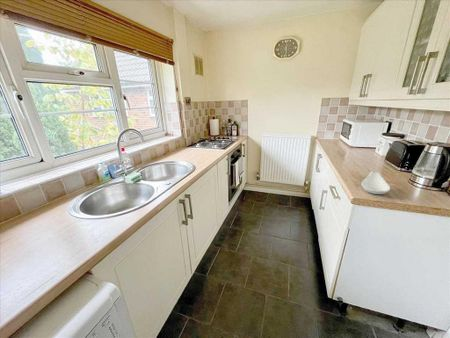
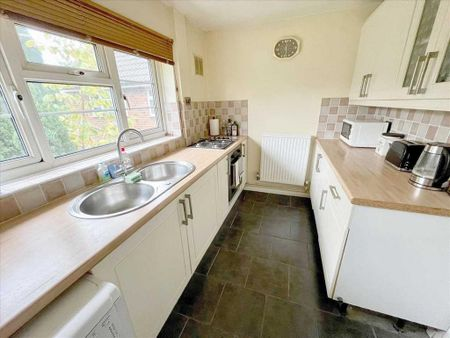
- spoon rest [361,171,391,195]
